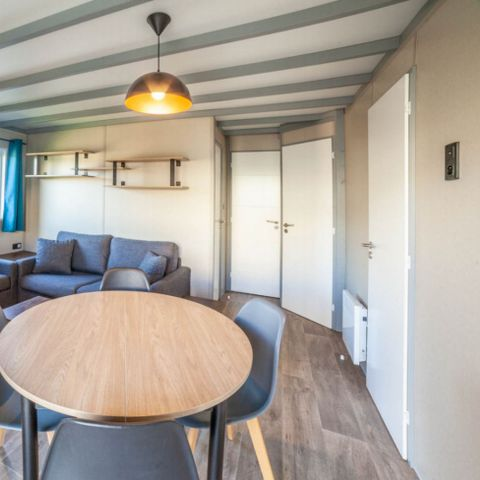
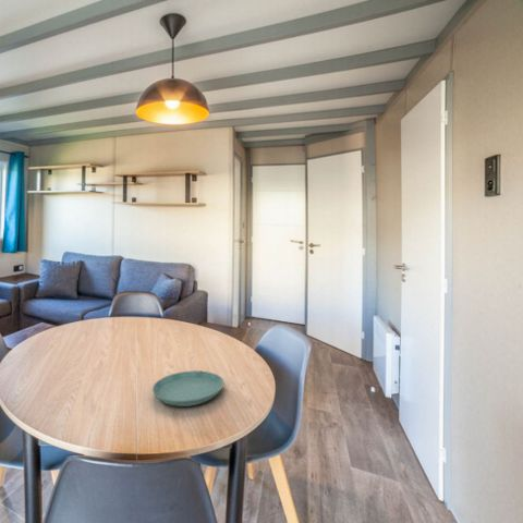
+ saucer [151,369,224,408]
